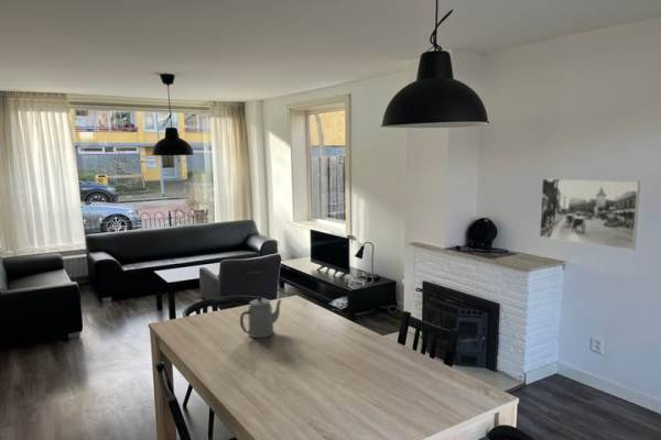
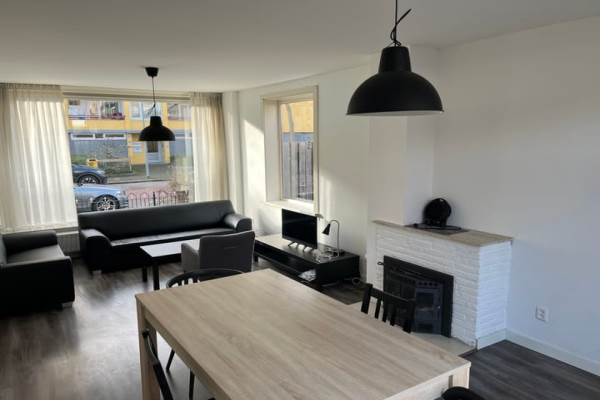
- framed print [539,177,641,251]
- teapot [239,296,283,339]
